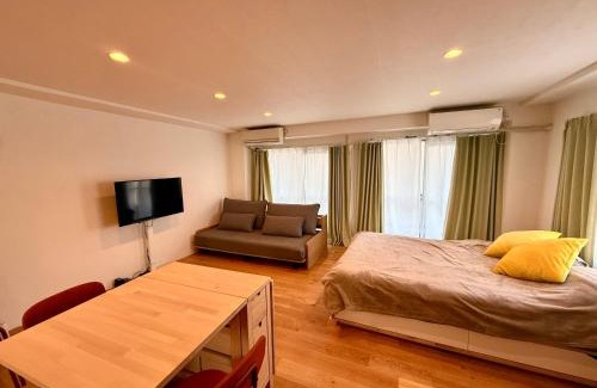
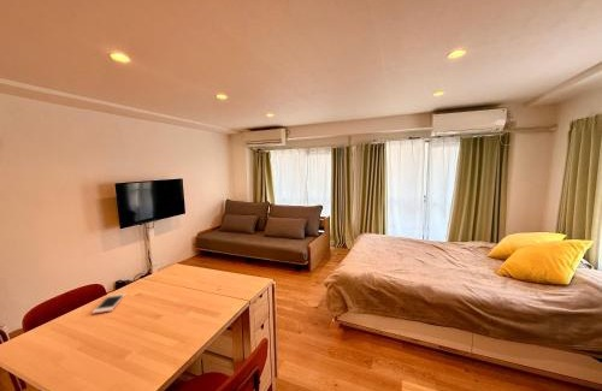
+ cell phone [90,292,126,315]
